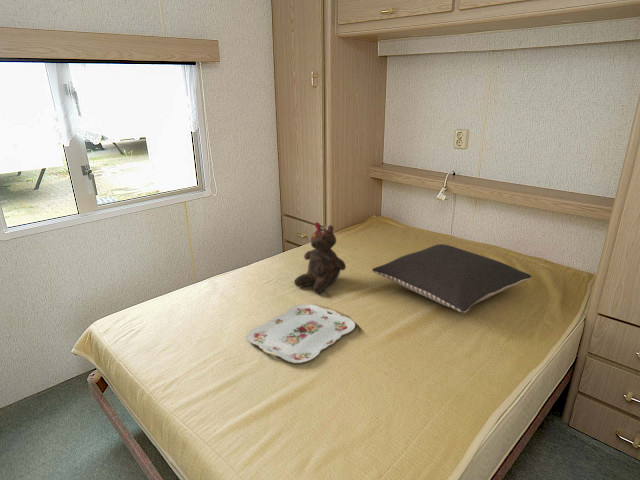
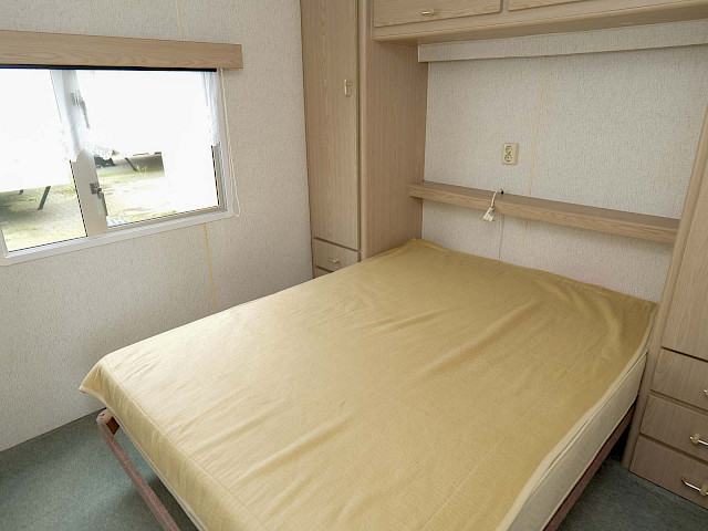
- pillow [371,243,533,314]
- teddy bear [294,221,347,294]
- serving tray [246,303,356,364]
